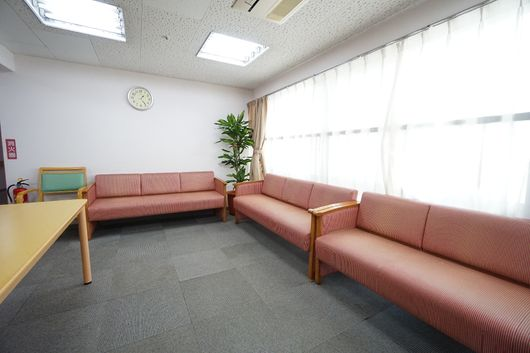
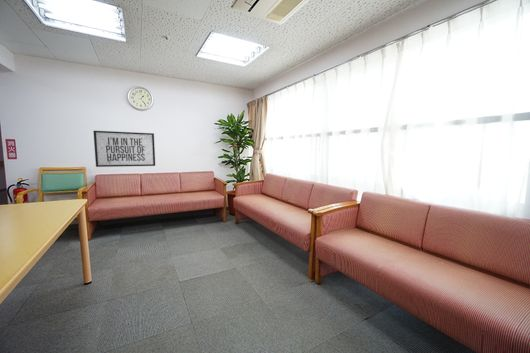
+ mirror [92,130,156,168]
